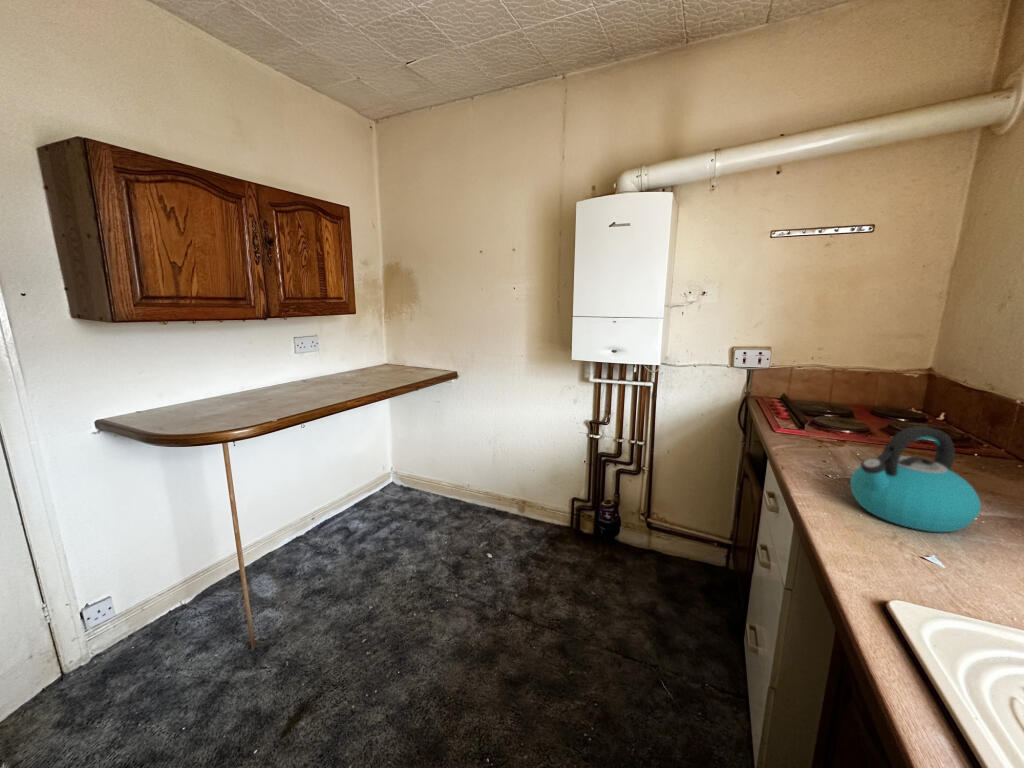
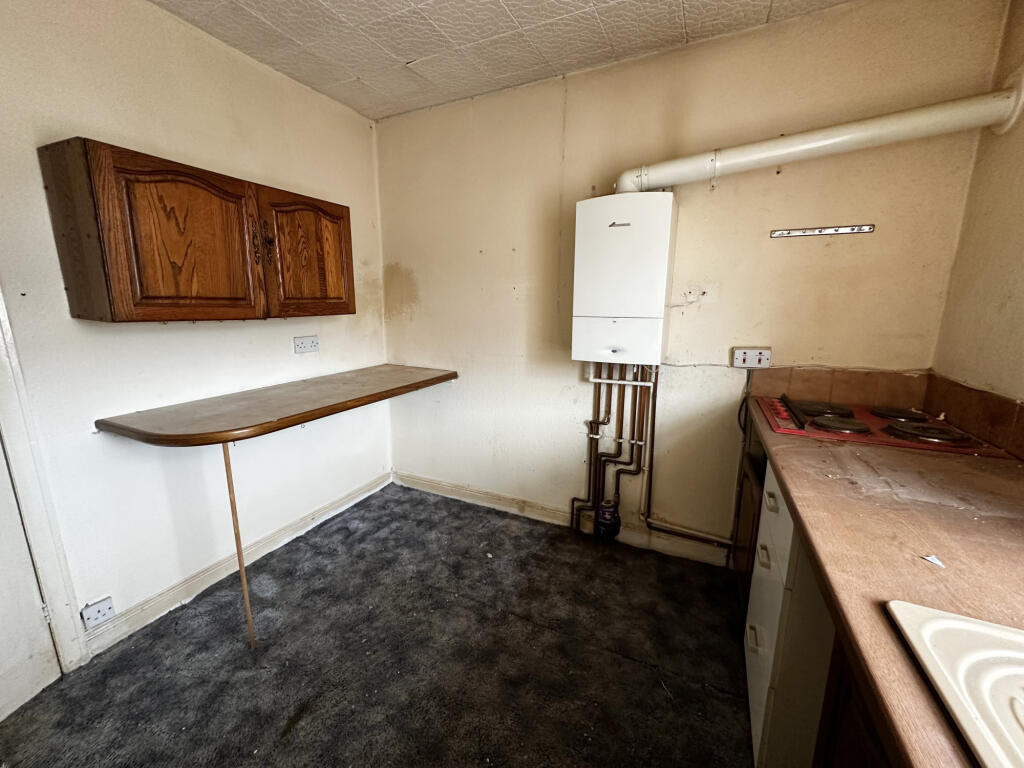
- kettle [849,425,982,533]
